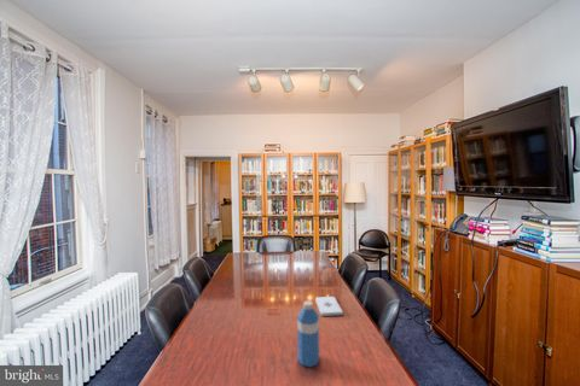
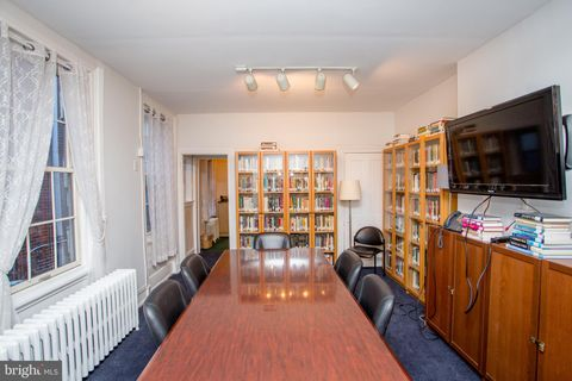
- notepad [314,296,344,317]
- water bottle [296,299,320,368]
